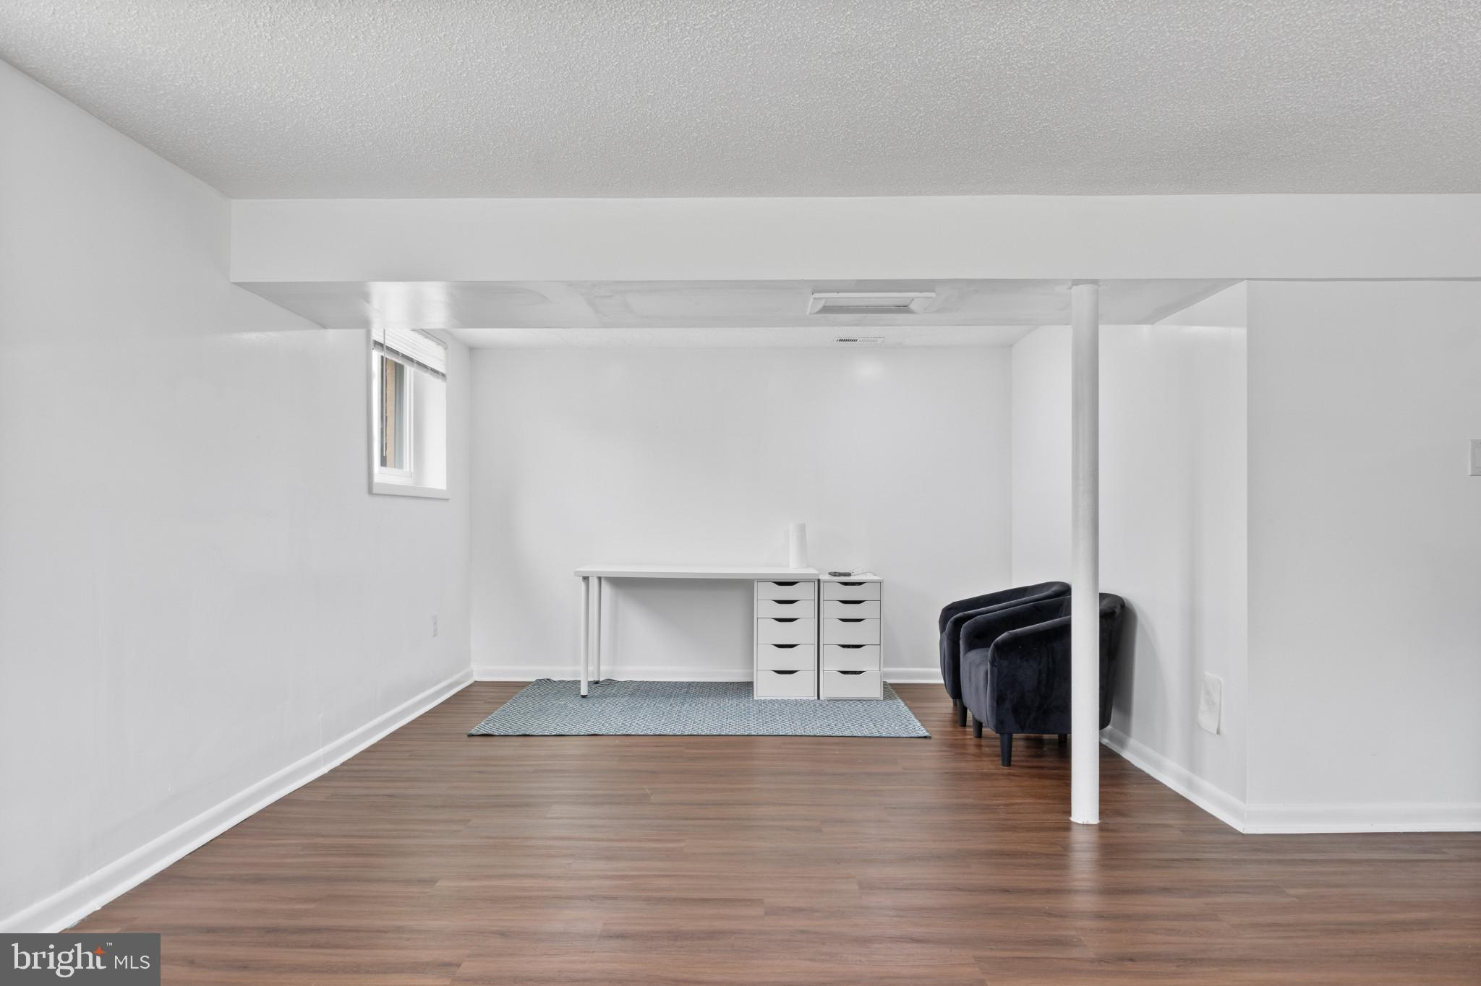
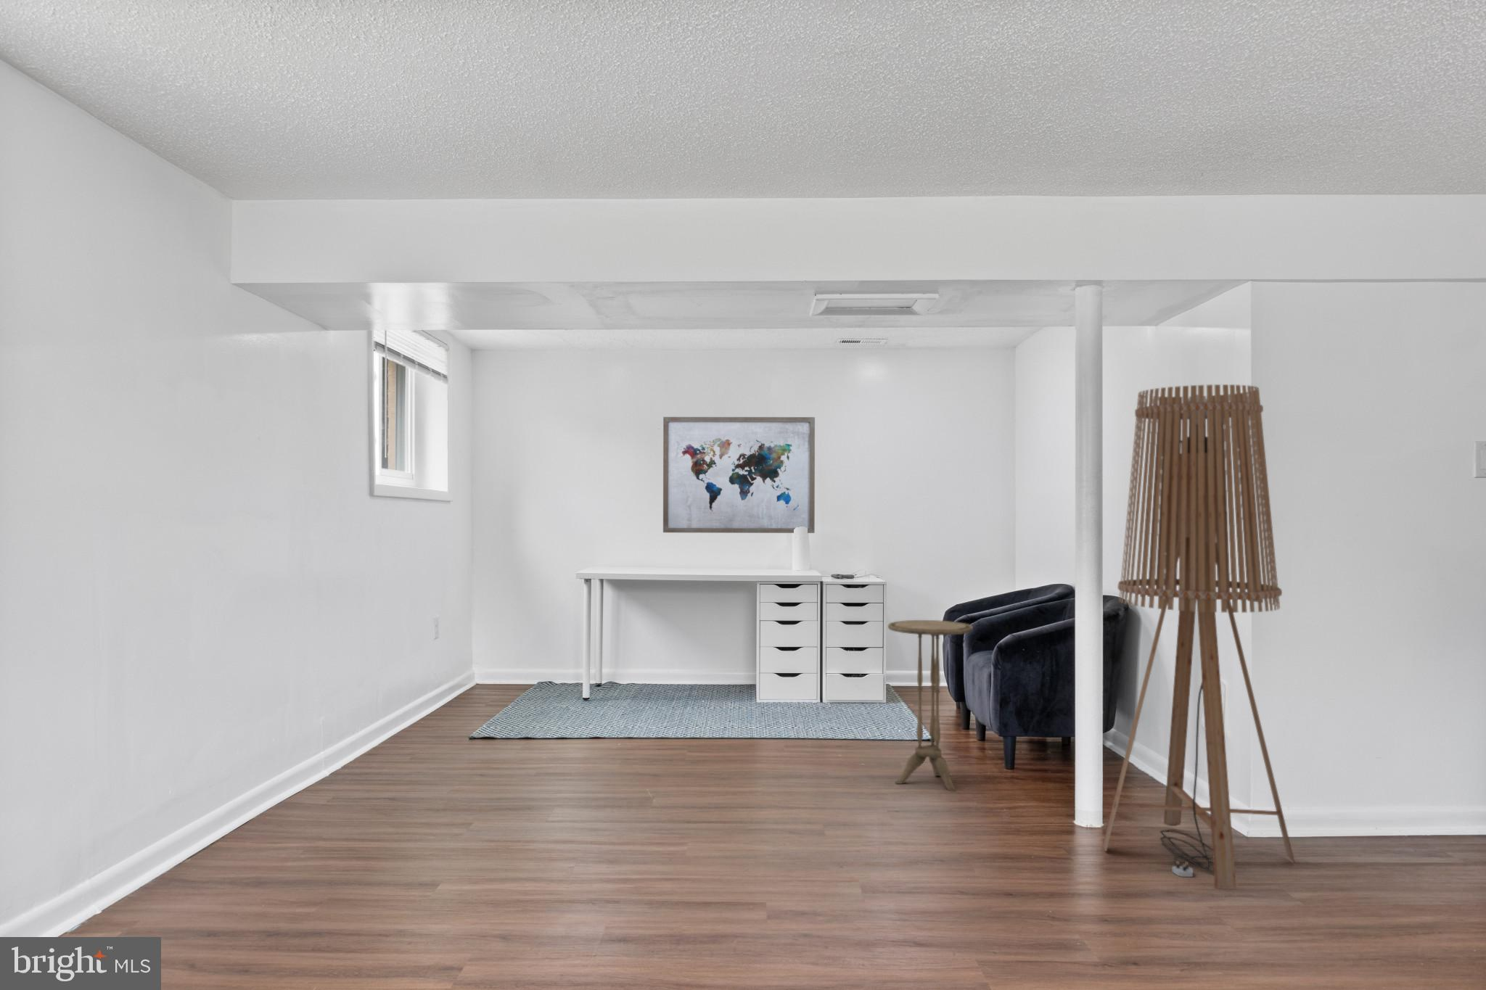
+ floor lamp [1103,383,1296,889]
+ side table [887,620,973,792]
+ wall art [663,417,815,534]
